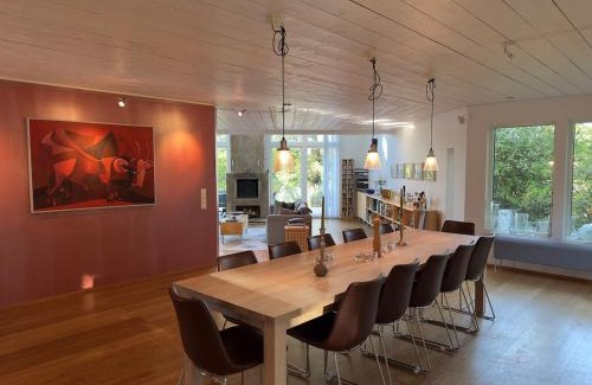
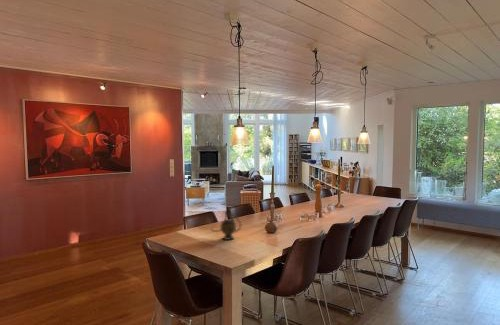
+ teapot [210,207,242,241]
